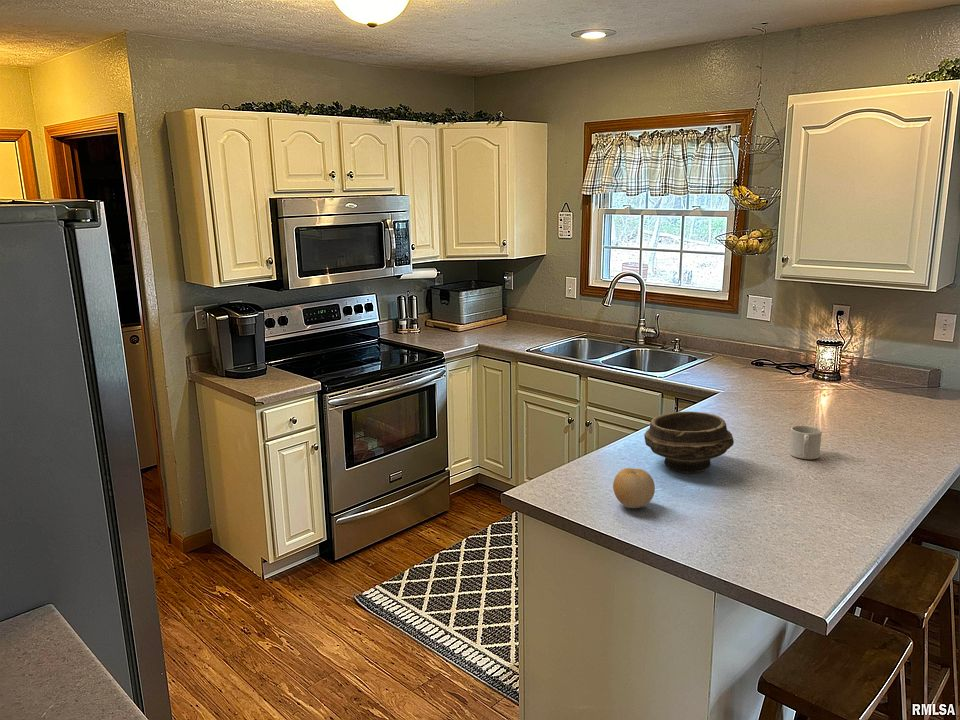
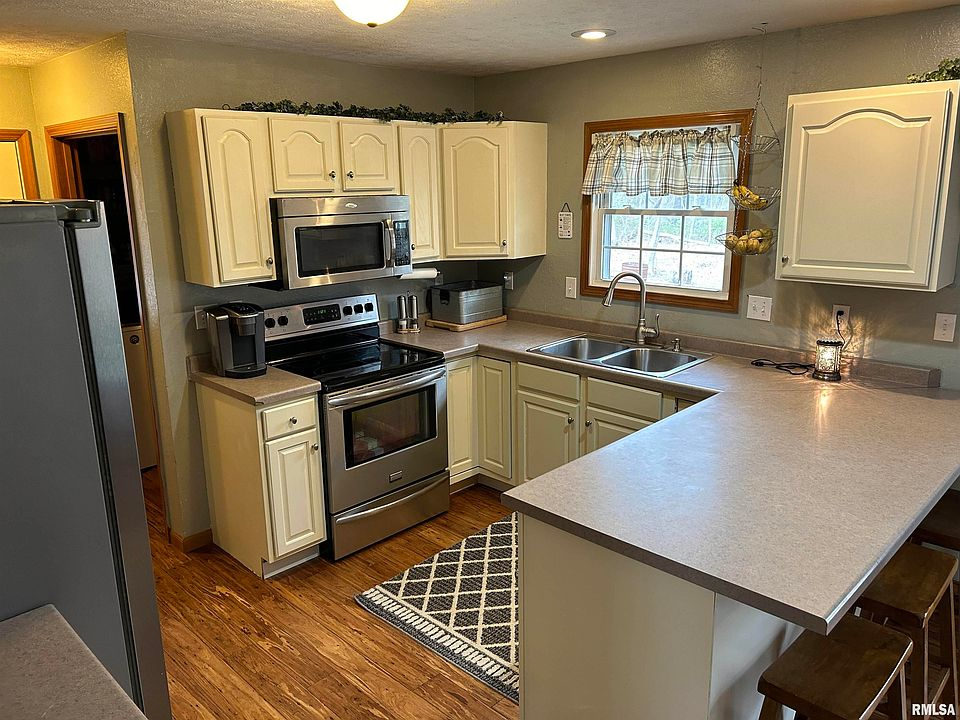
- mug [789,425,823,460]
- bowl [643,411,735,474]
- fruit [612,467,656,509]
